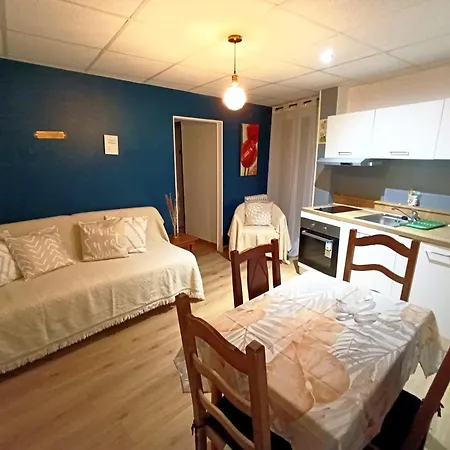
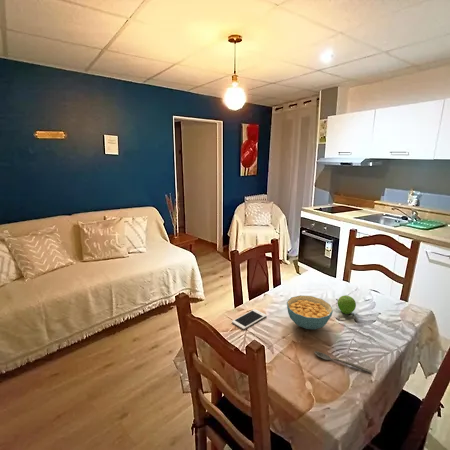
+ fruit [337,294,357,315]
+ cereal bowl [286,294,334,330]
+ spoon [313,350,372,374]
+ cell phone [231,308,268,330]
